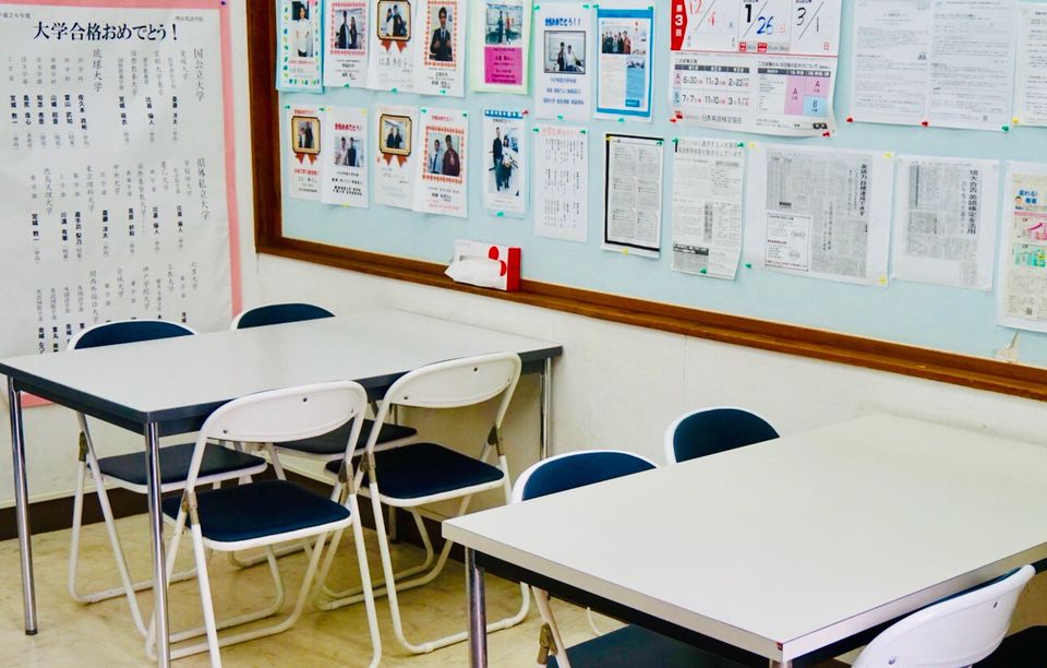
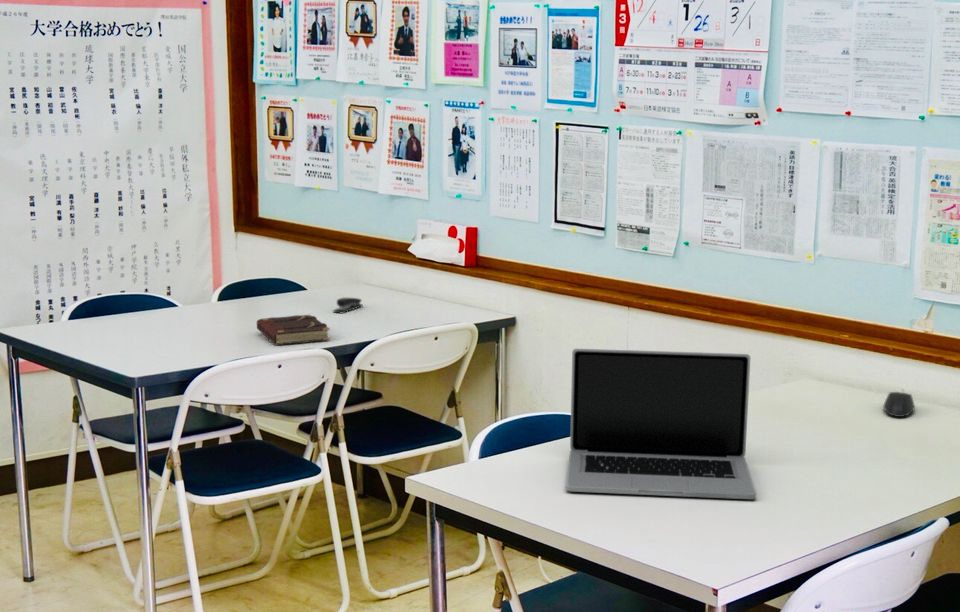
+ laptop [565,348,757,500]
+ book [256,313,331,346]
+ mouse [882,390,916,418]
+ stapler [332,296,364,314]
